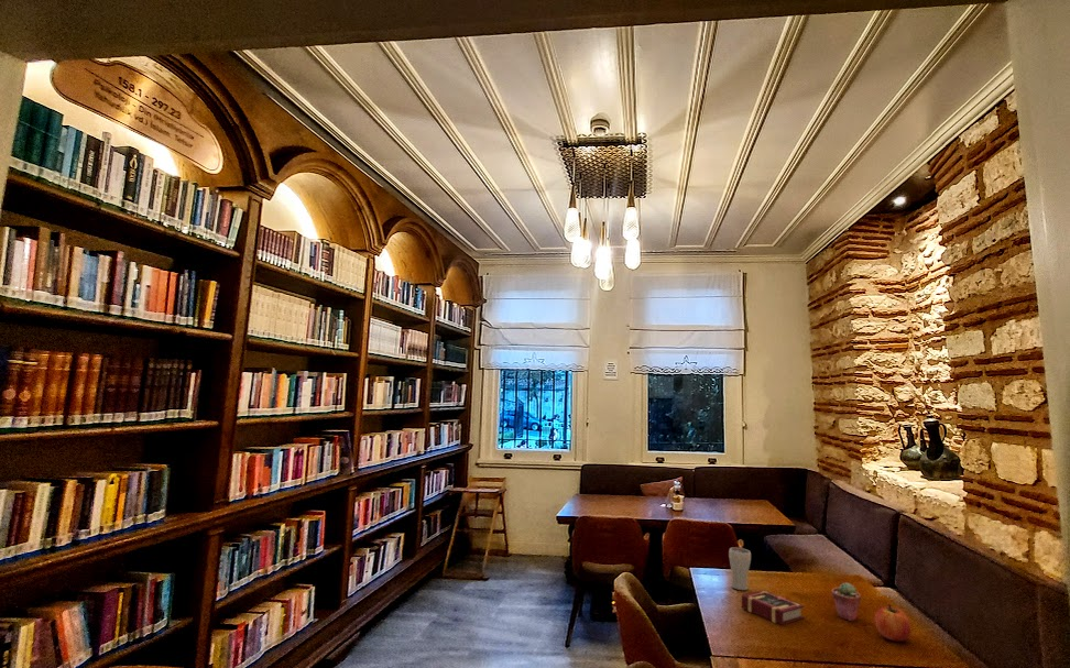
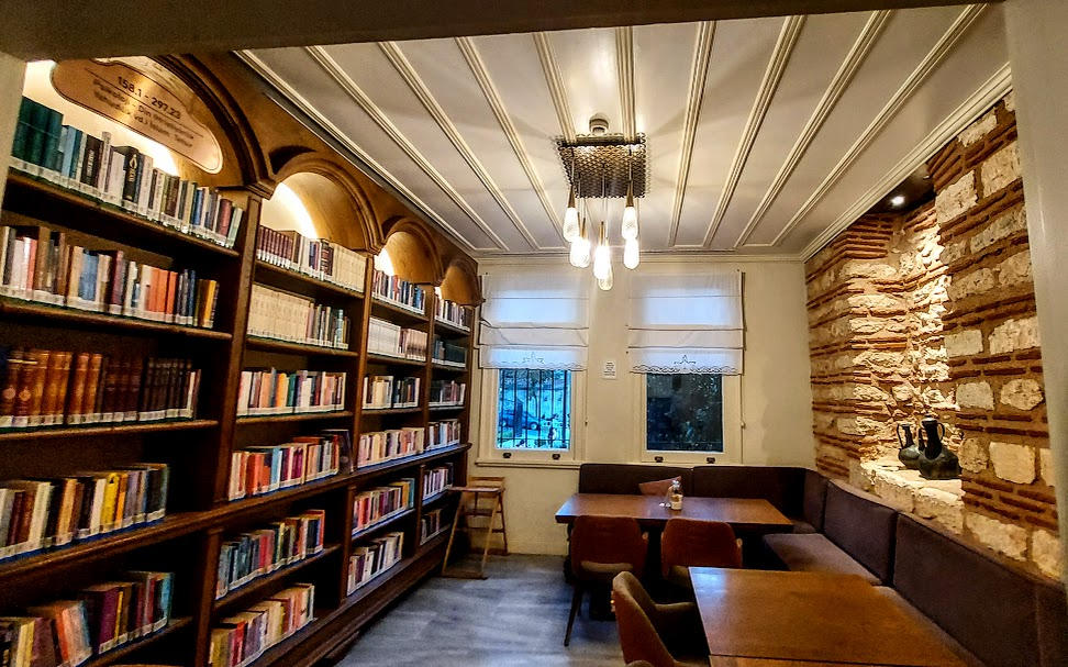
- drinking glass [728,547,752,591]
- potted succulent [831,581,862,622]
- book [741,589,806,626]
- apple [873,603,911,643]
